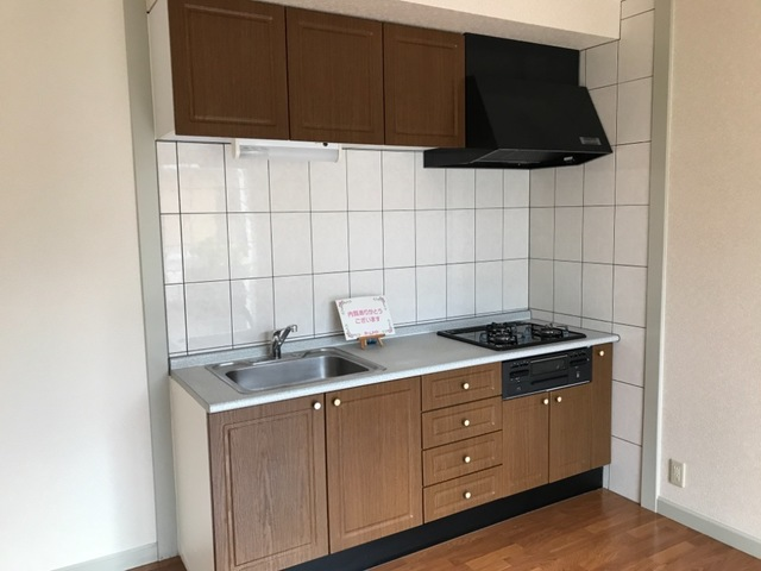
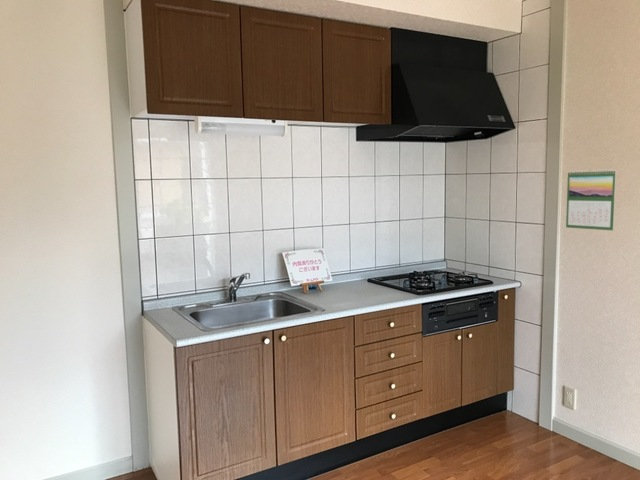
+ calendar [565,168,617,231]
